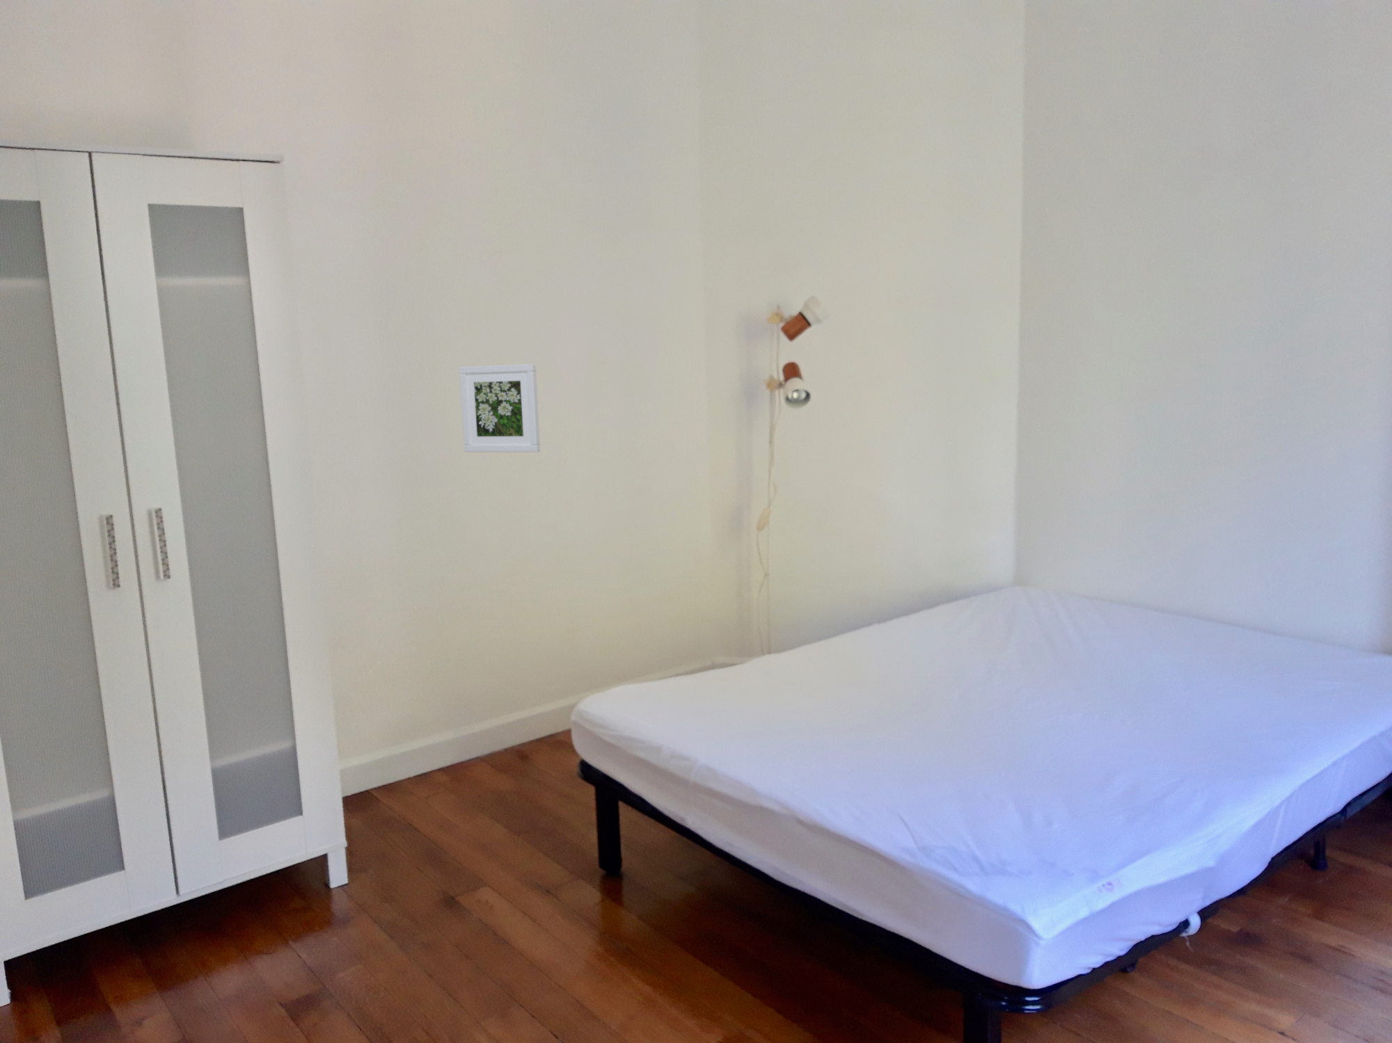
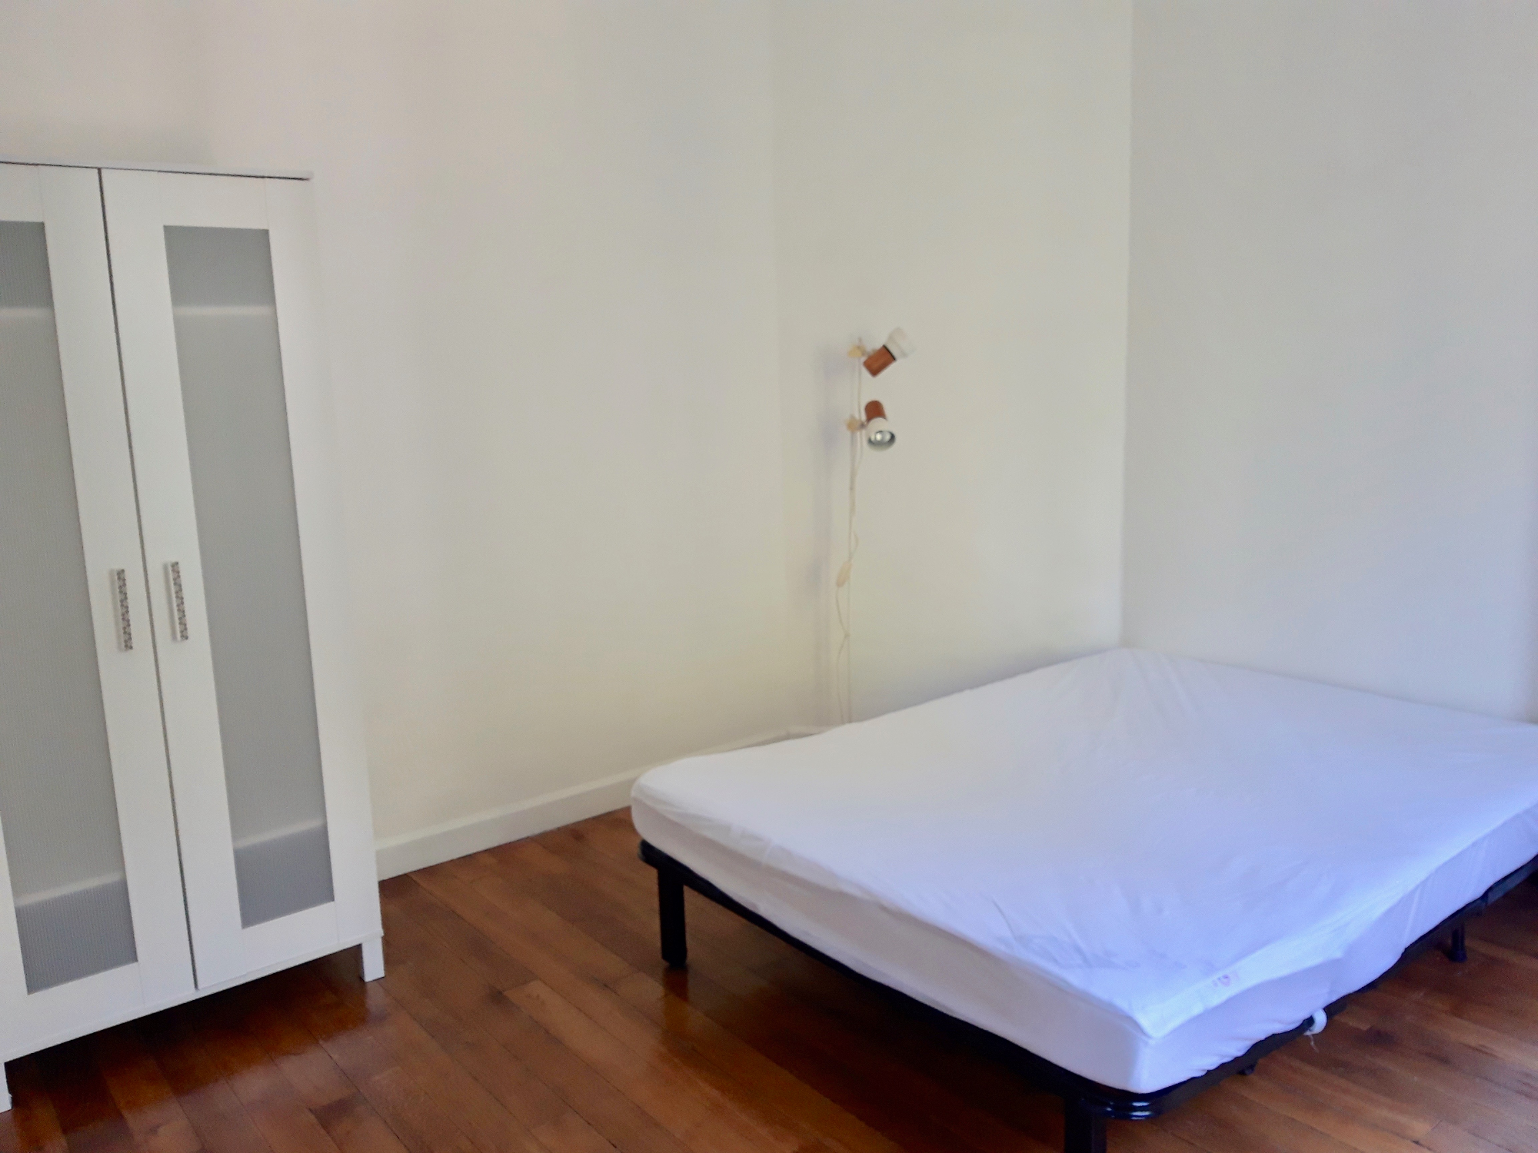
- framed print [458,364,540,452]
